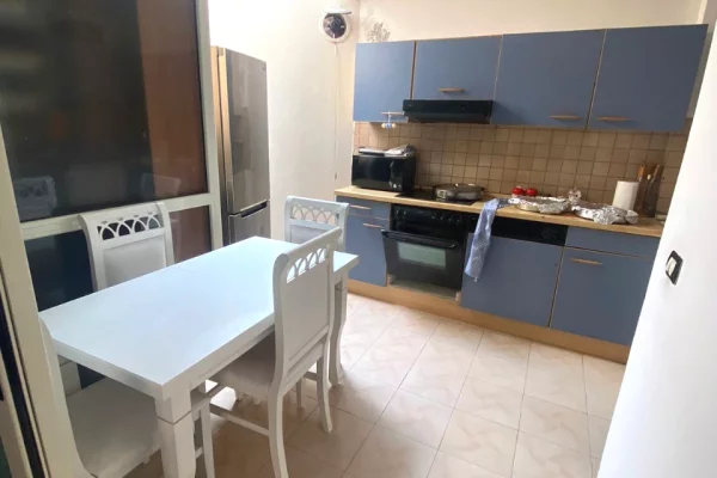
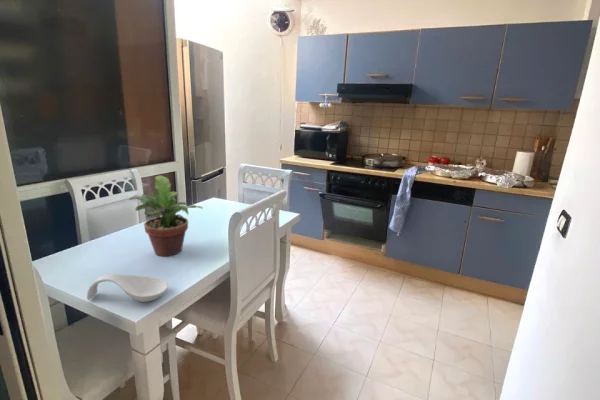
+ potted plant [128,175,204,257]
+ spoon rest [86,273,169,303]
